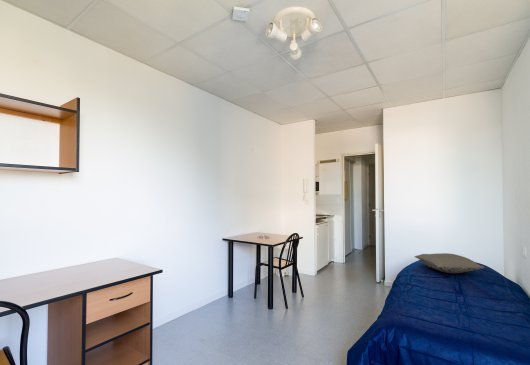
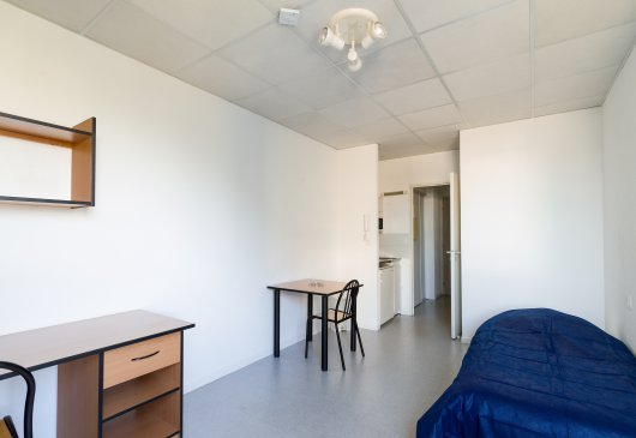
- pillow [413,252,485,274]
